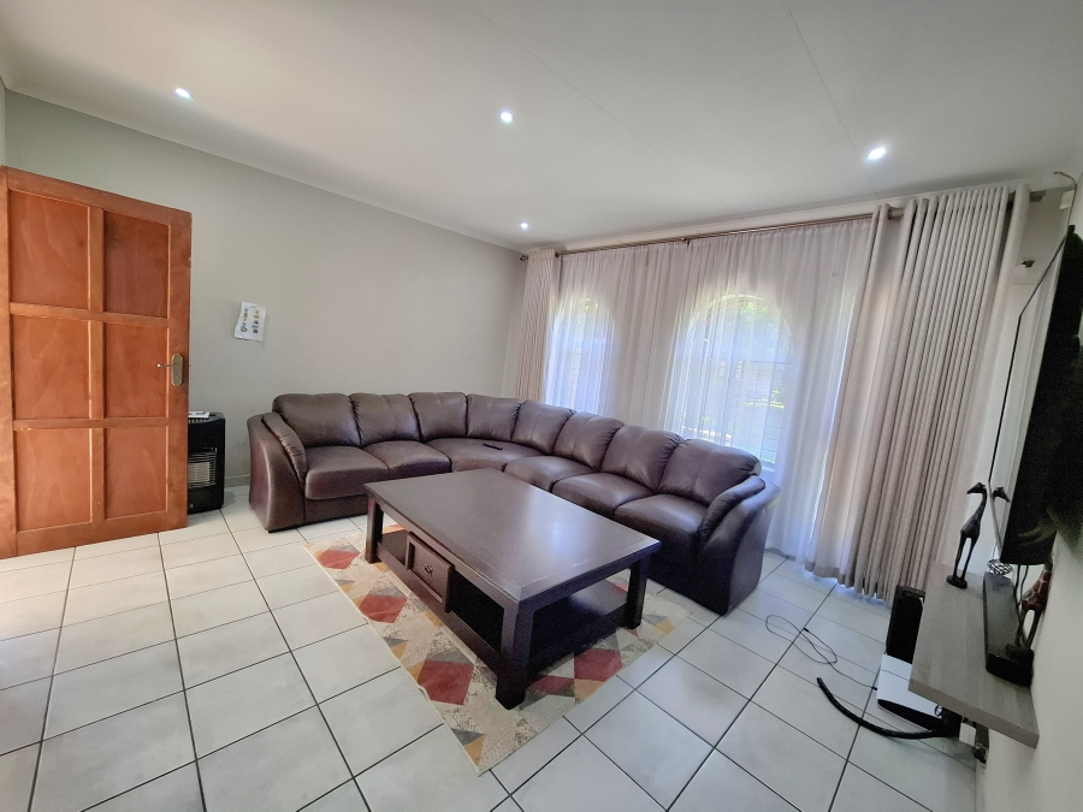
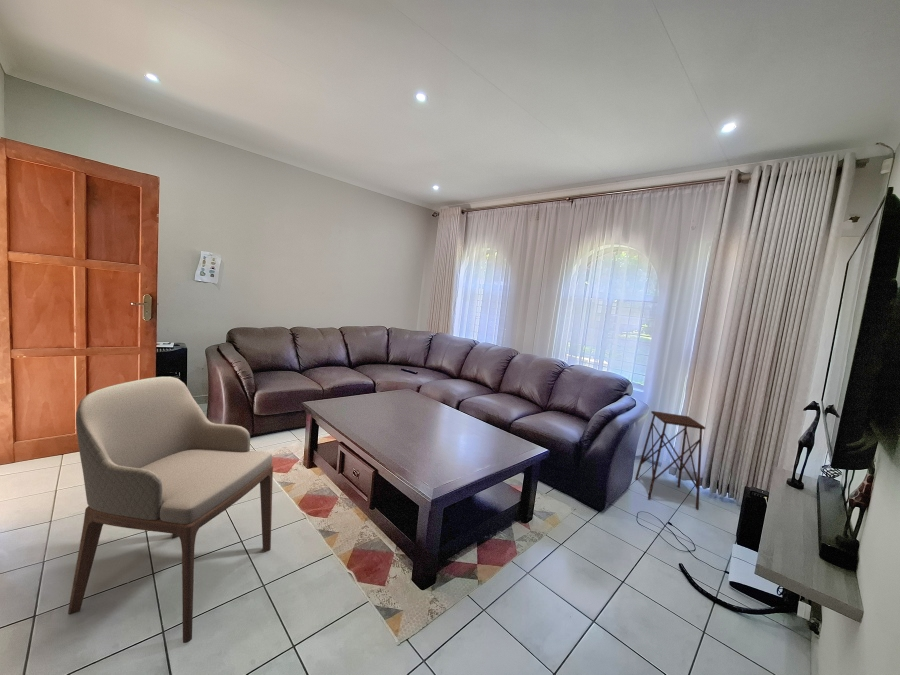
+ side table [634,410,706,510]
+ armchair [67,376,274,644]
